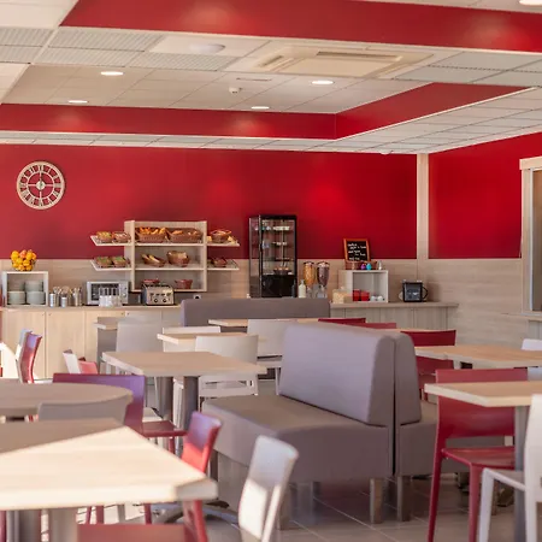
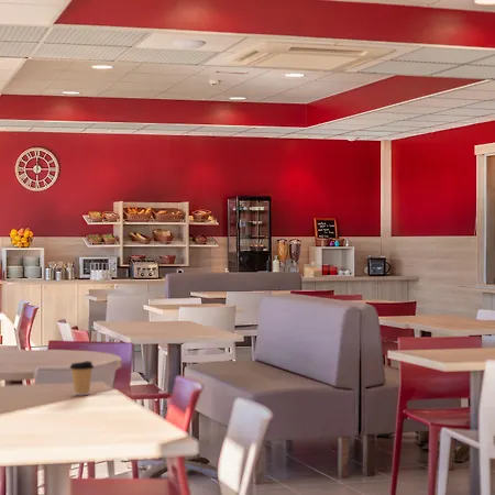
+ coffee cup [68,360,95,396]
